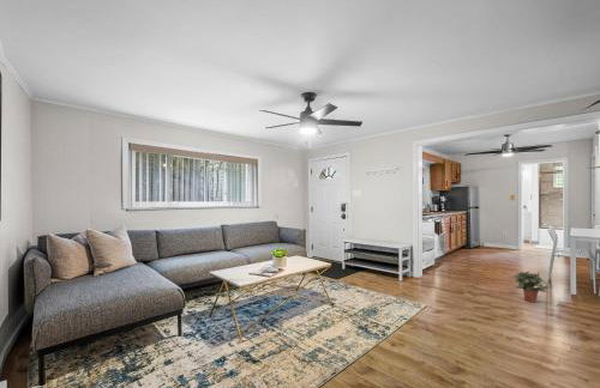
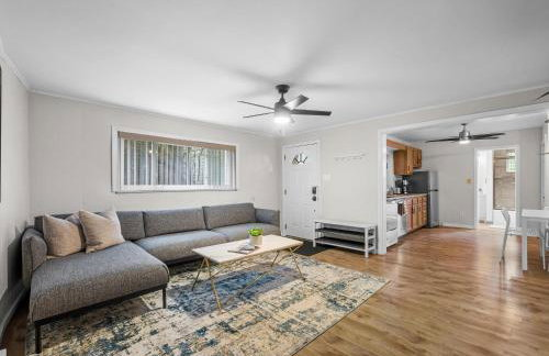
- potted plant [511,271,551,304]
